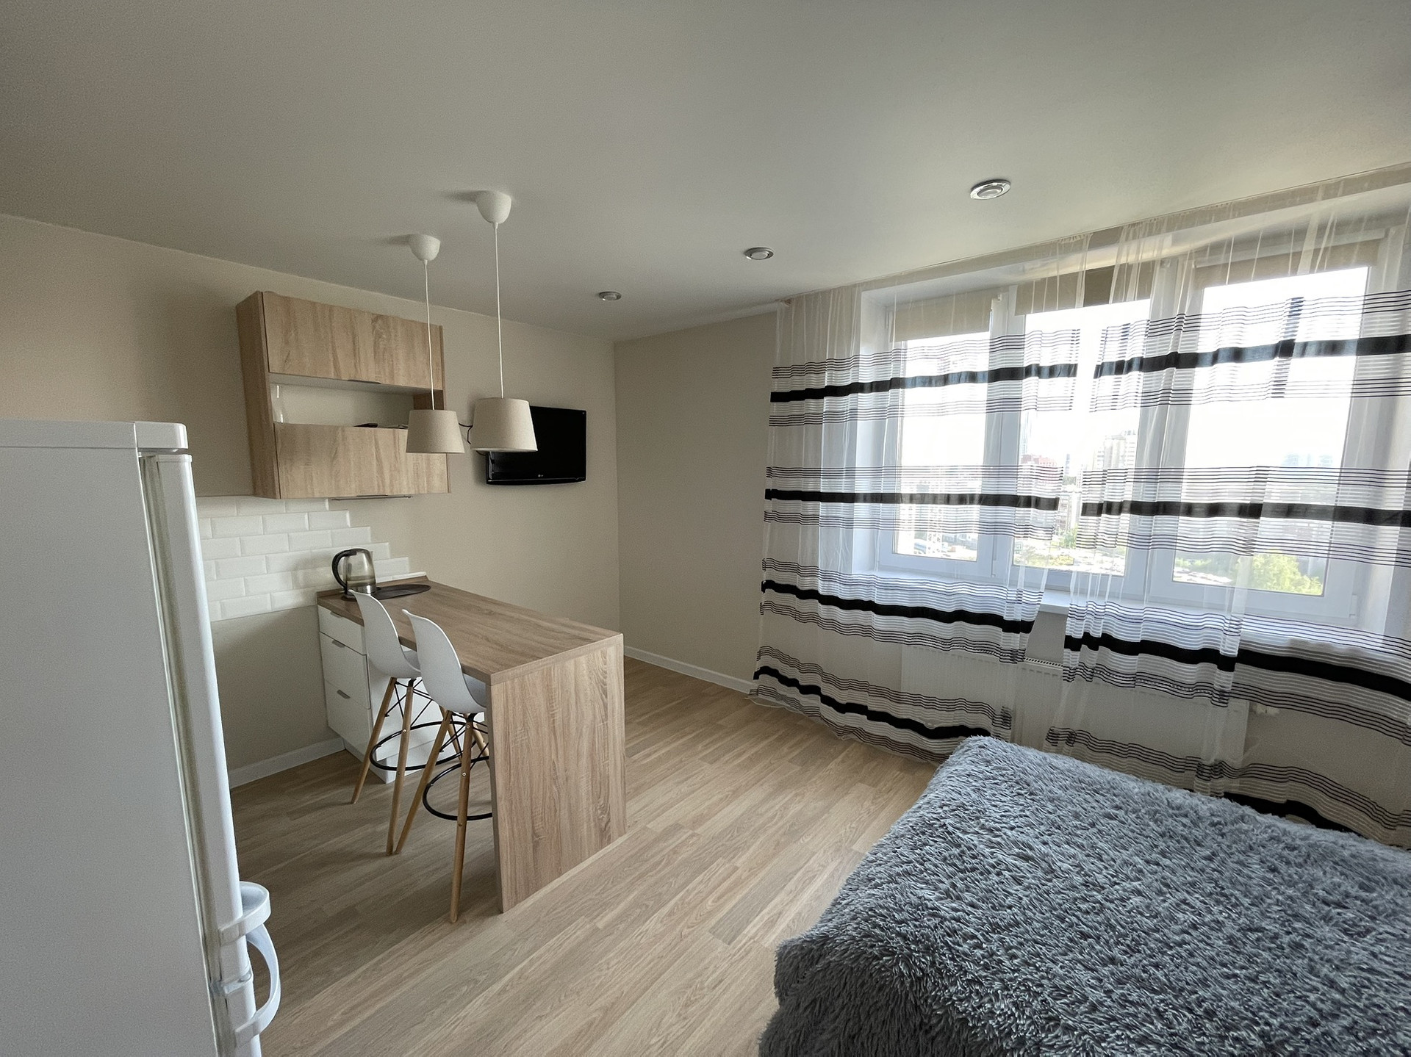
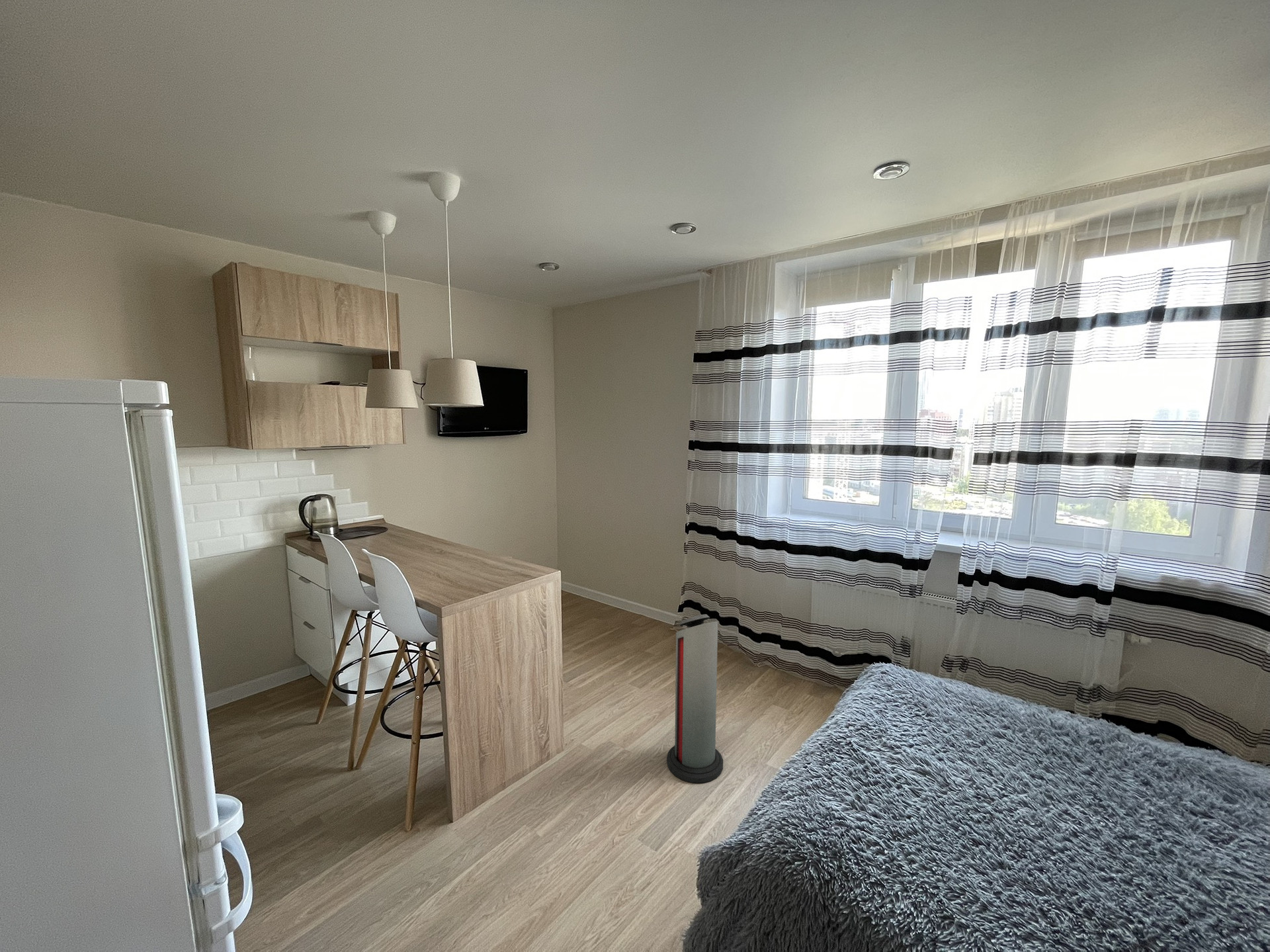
+ air purifier [666,614,724,783]
